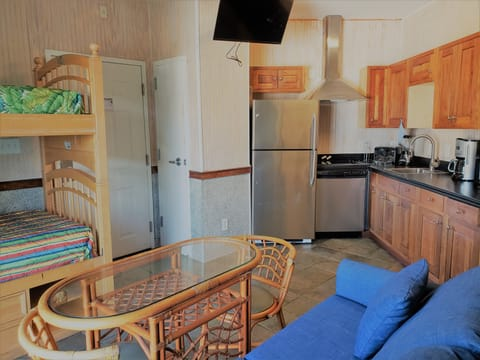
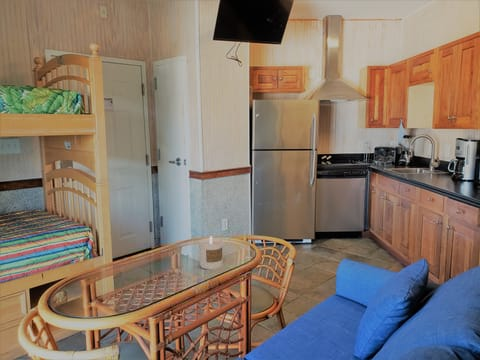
+ candle [198,236,224,270]
